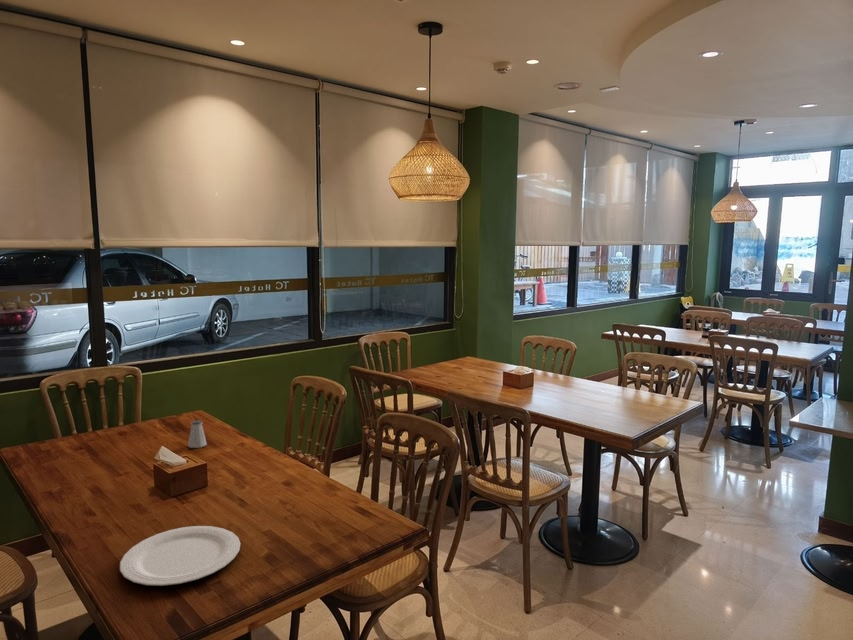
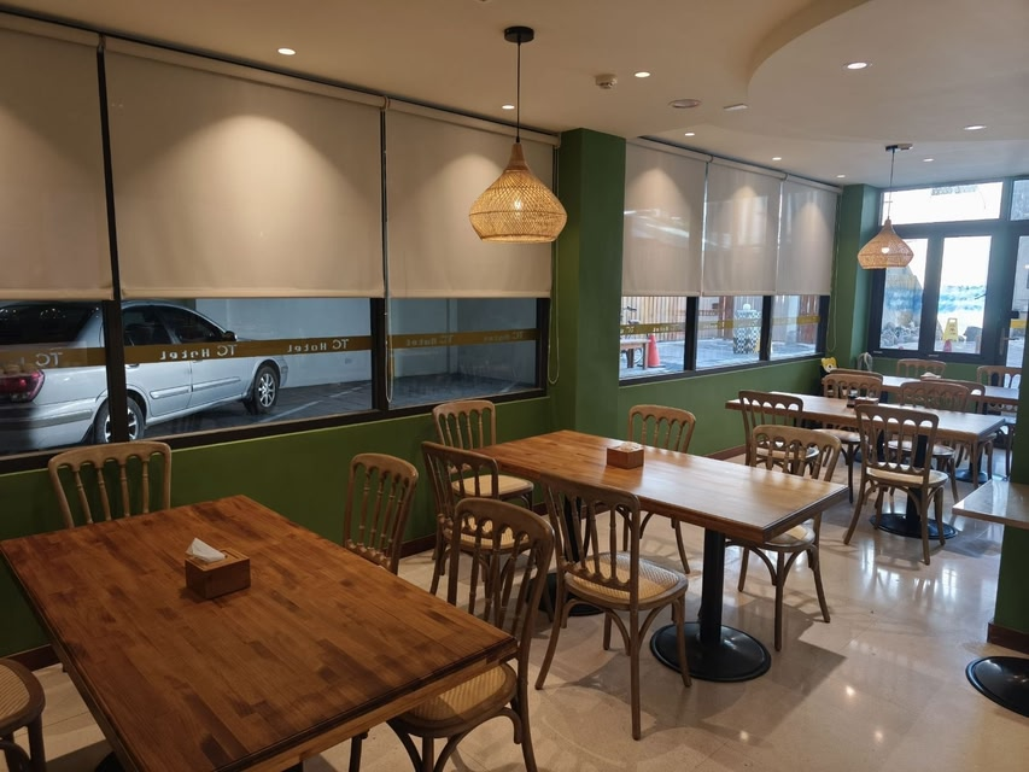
- plate [119,525,241,587]
- saltshaker [187,419,208,449]
